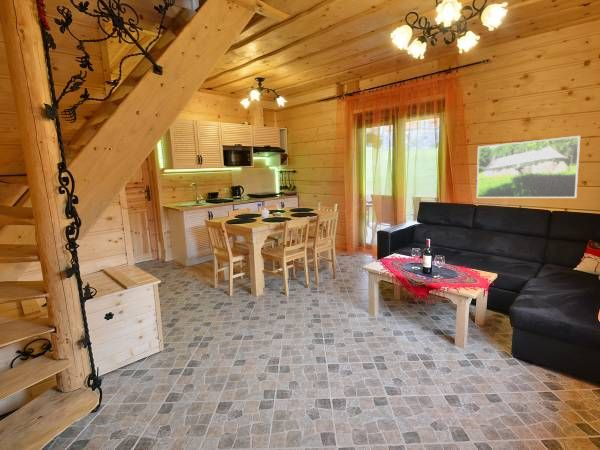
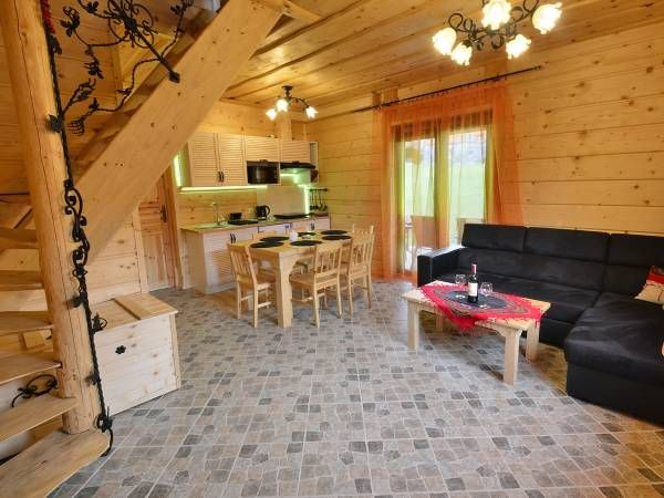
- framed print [476,135,581,199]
